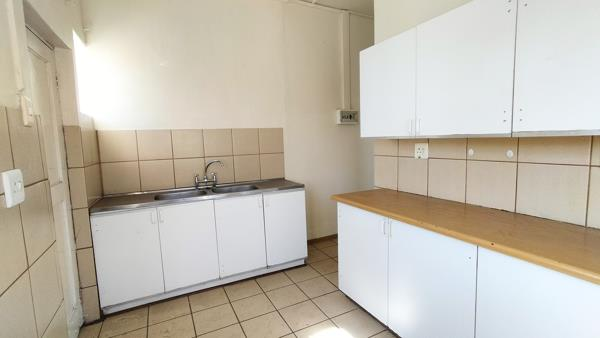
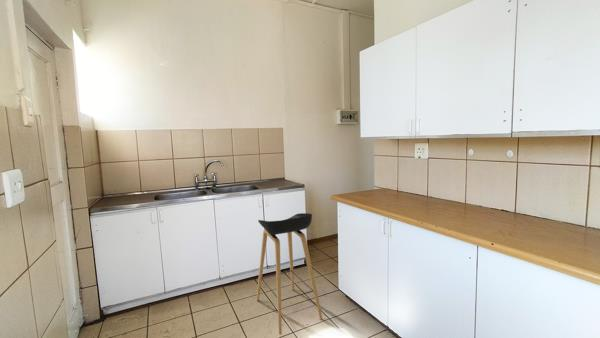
+ stool [256,212,323,335]
